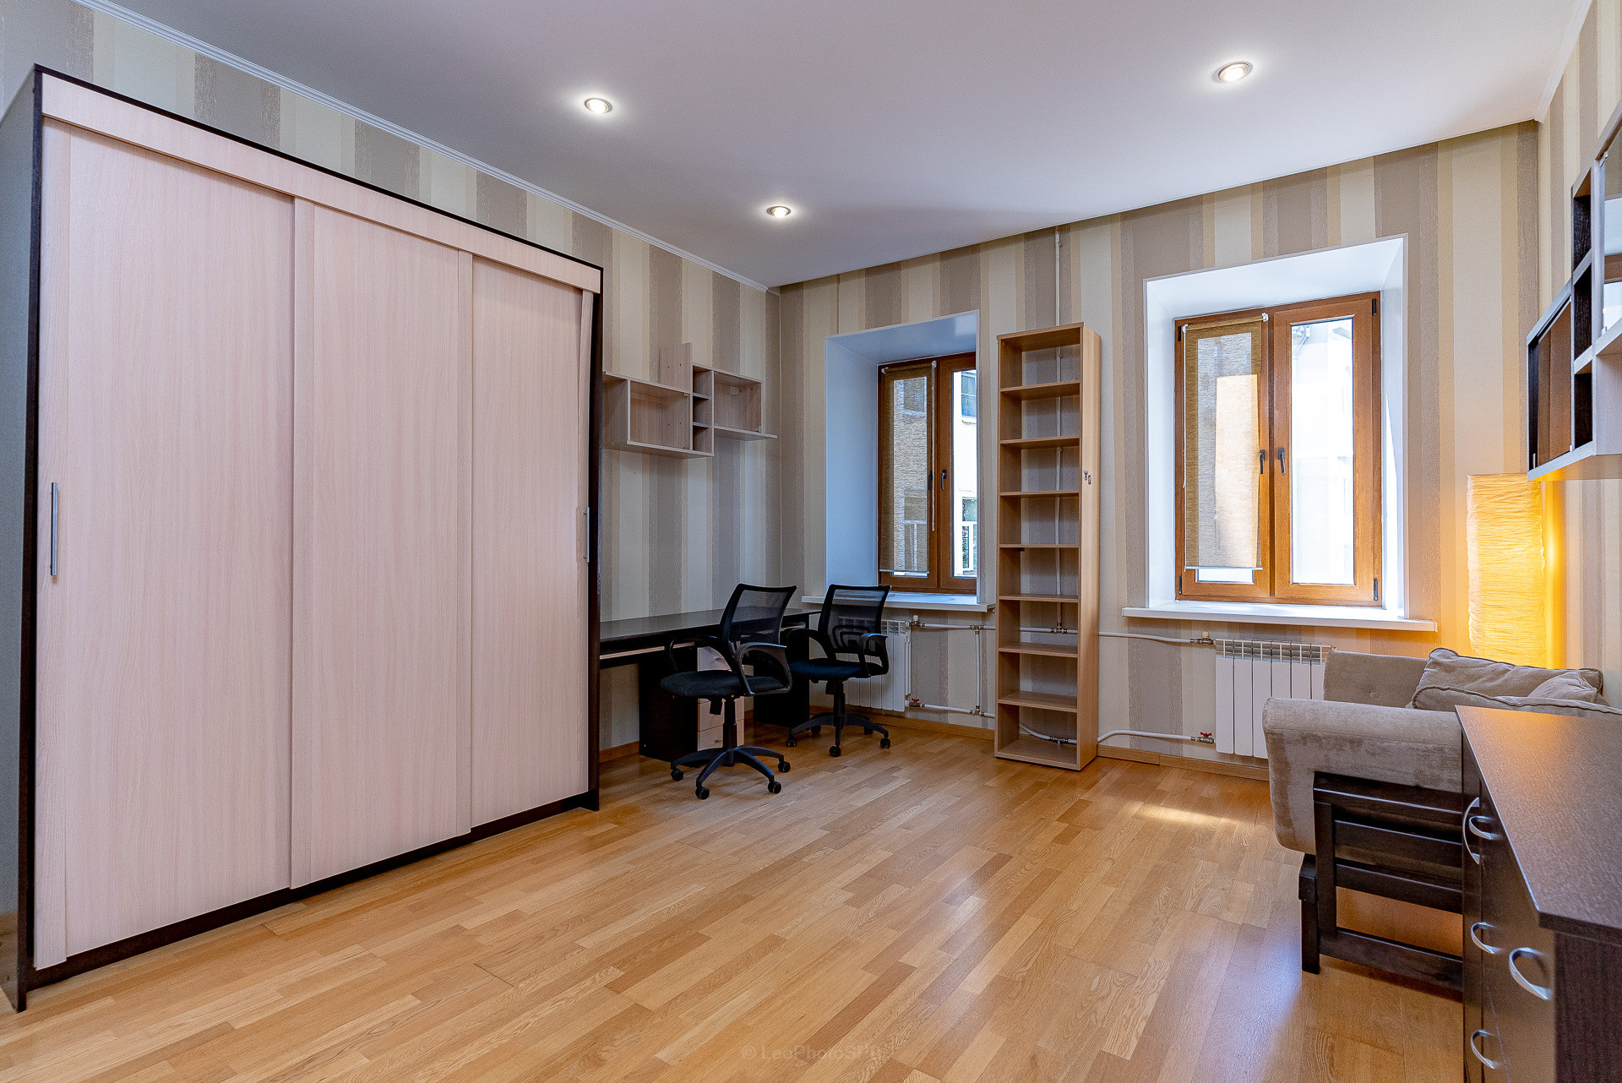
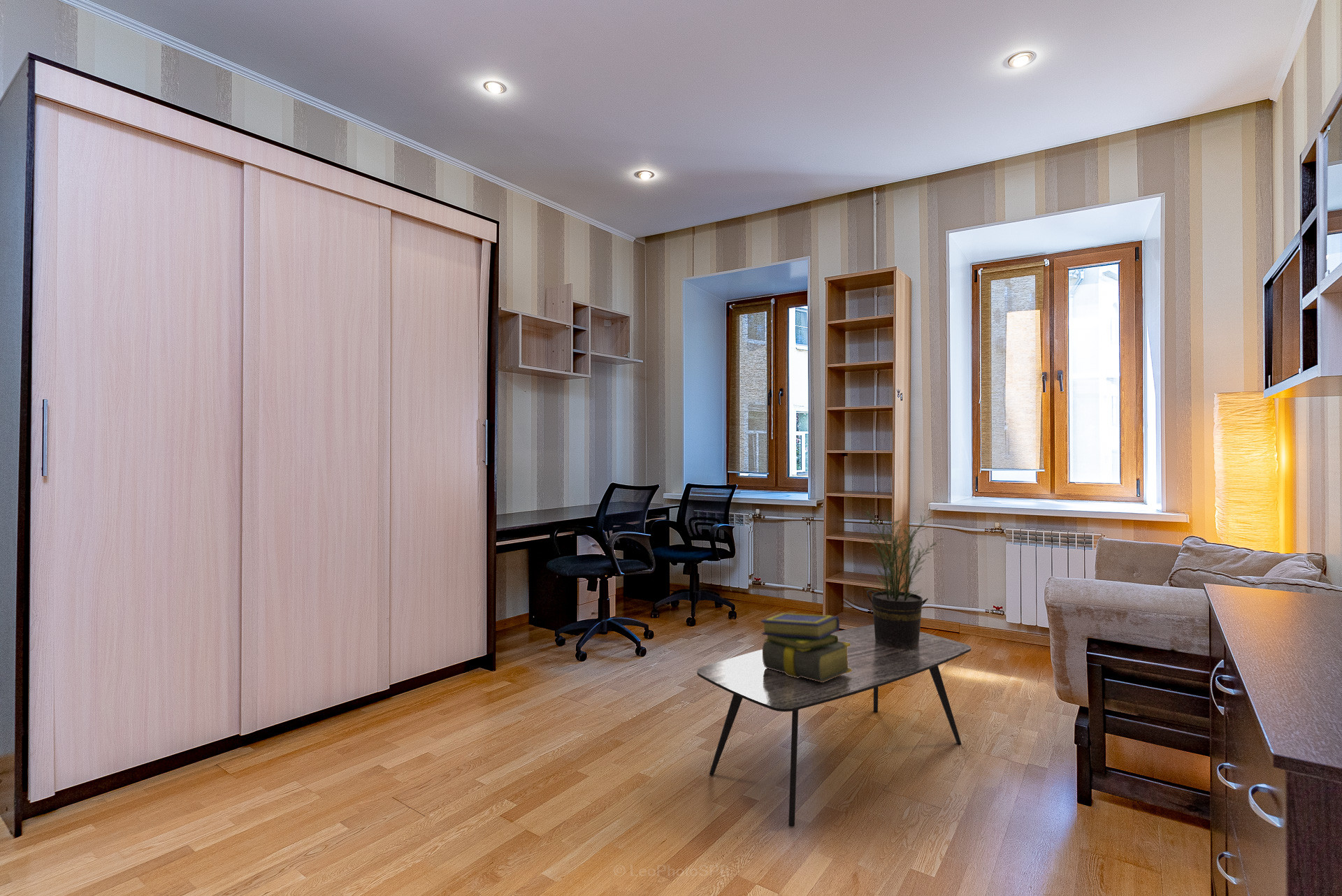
+ potted plant [859,504,942,649]
+ coffee table [696,623,972,828]
+ stack of books [760,612,851,682]
